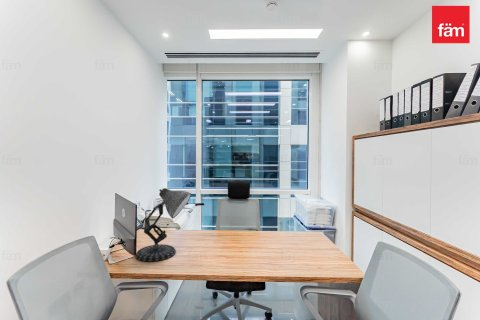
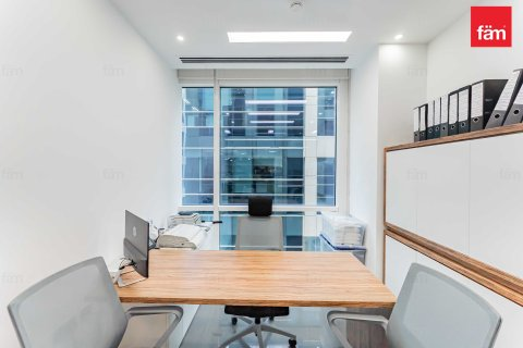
- desk lamp [134,187,192,262]
